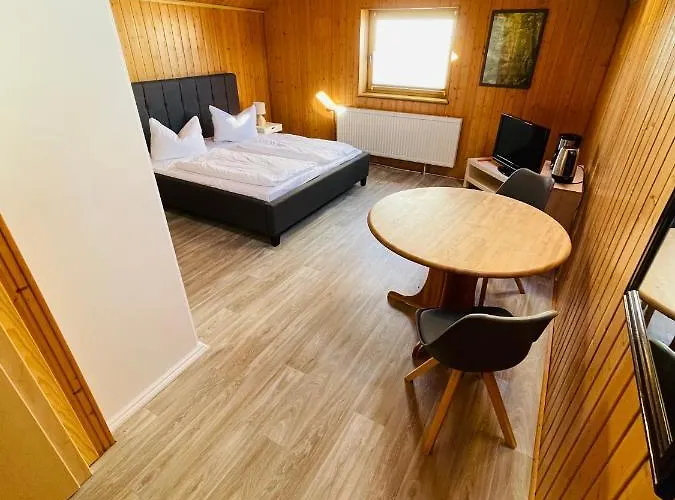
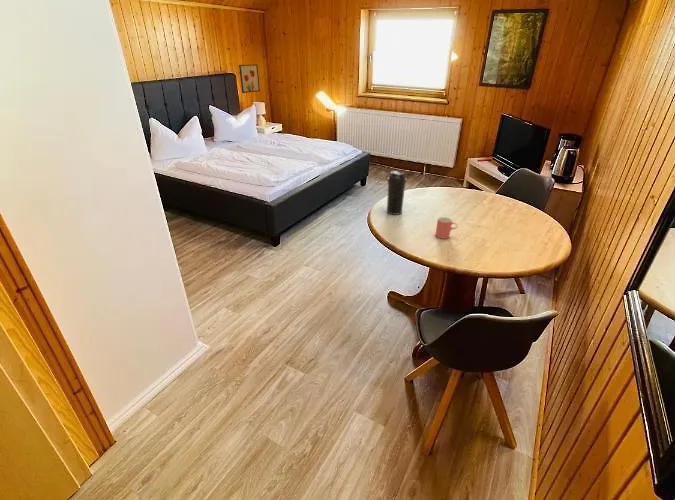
+ wall art [238,63,261,94]
+ water bottle [386,170,407,216]
+ cup [434,216,459,240]
